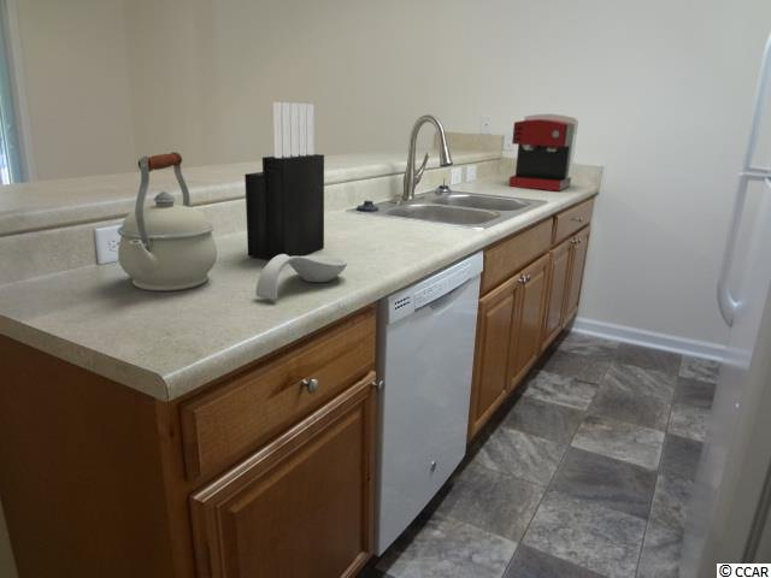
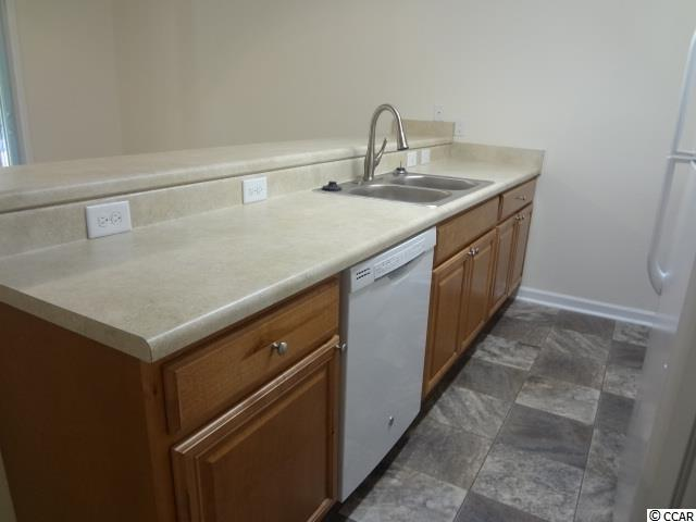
- kettle [117,151,218,291]
- spoon rest [254,254,348,301]
- knife block [243,101,325,260]
- coffee maker [507,113,579,191]
